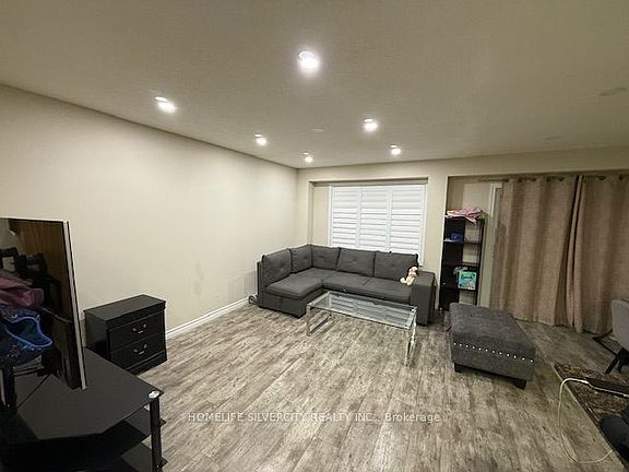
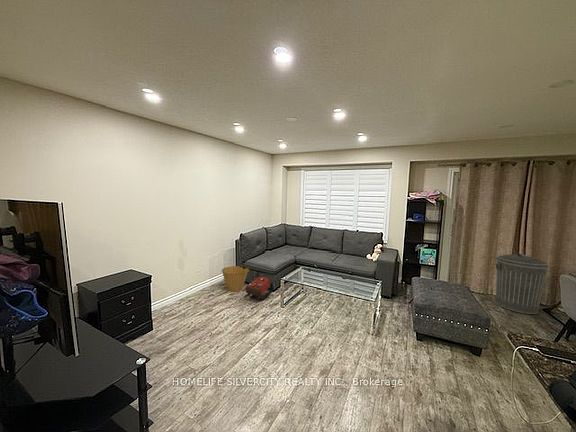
+ backpack [243,276,274,301]
+ trash can [495,252,549,315]
+ basket [221,265,250,293]
